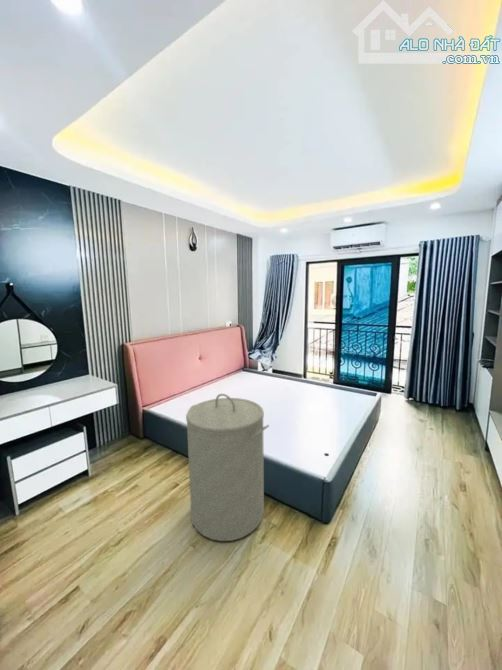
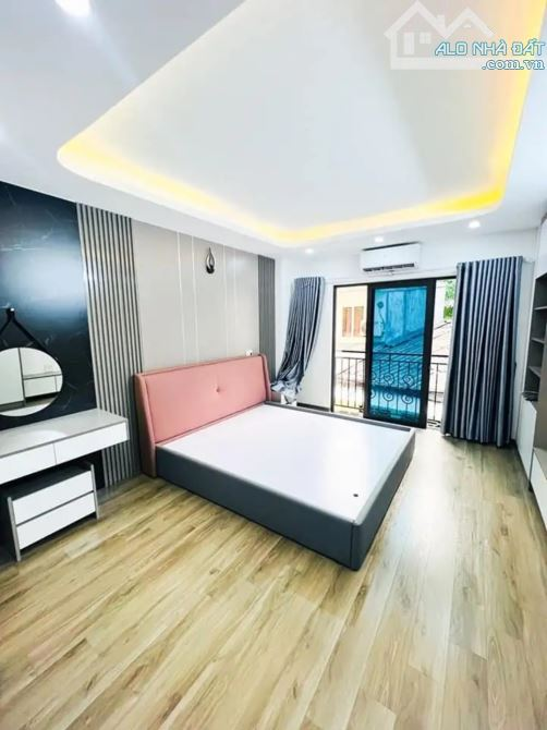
- laundry hamper [185,393,270,542]
